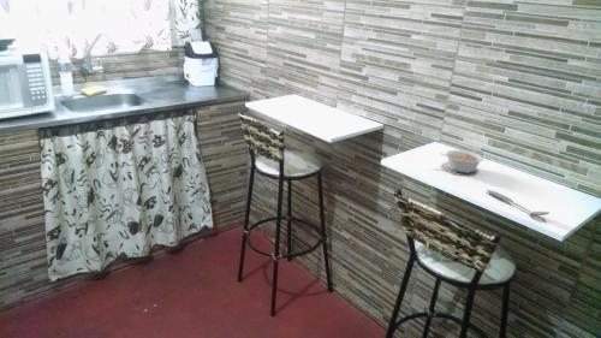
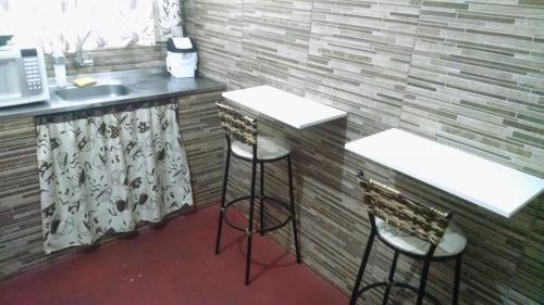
- spoon [486,189,551,217]
- legume [441,149,484,174]
